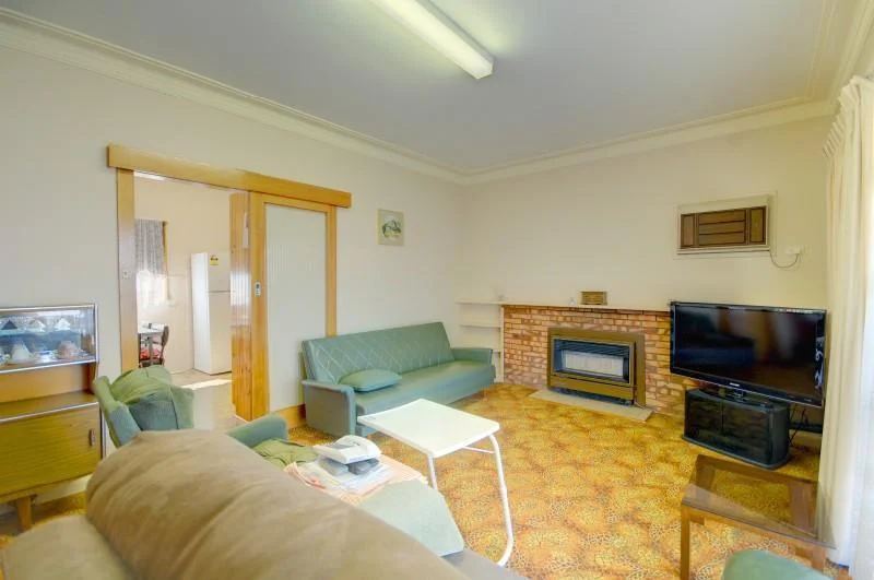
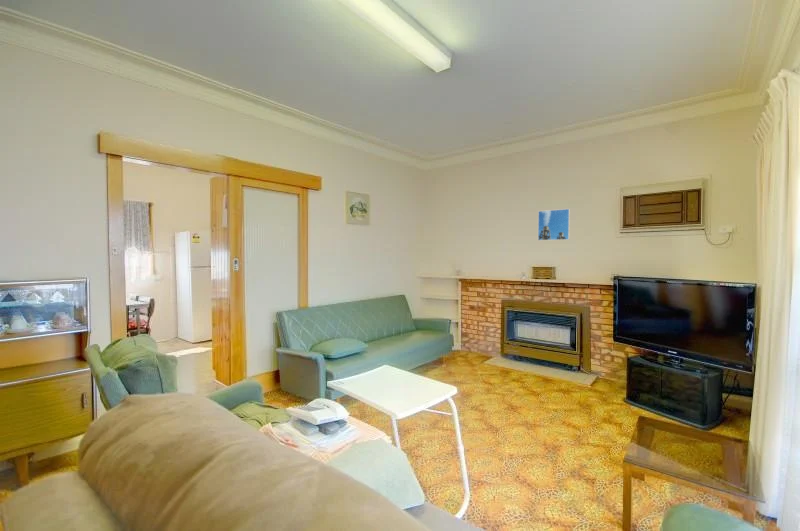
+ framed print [537,208,571,242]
